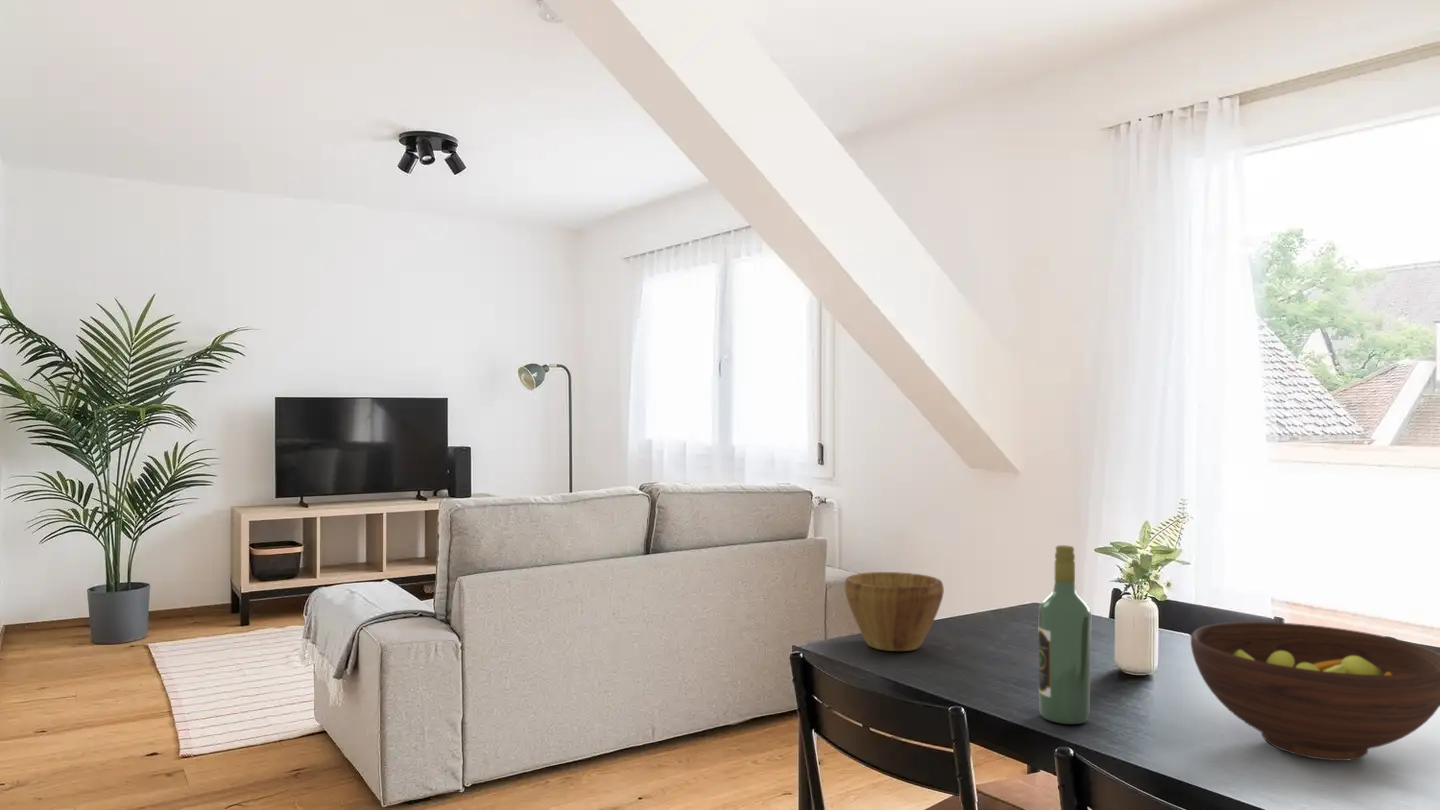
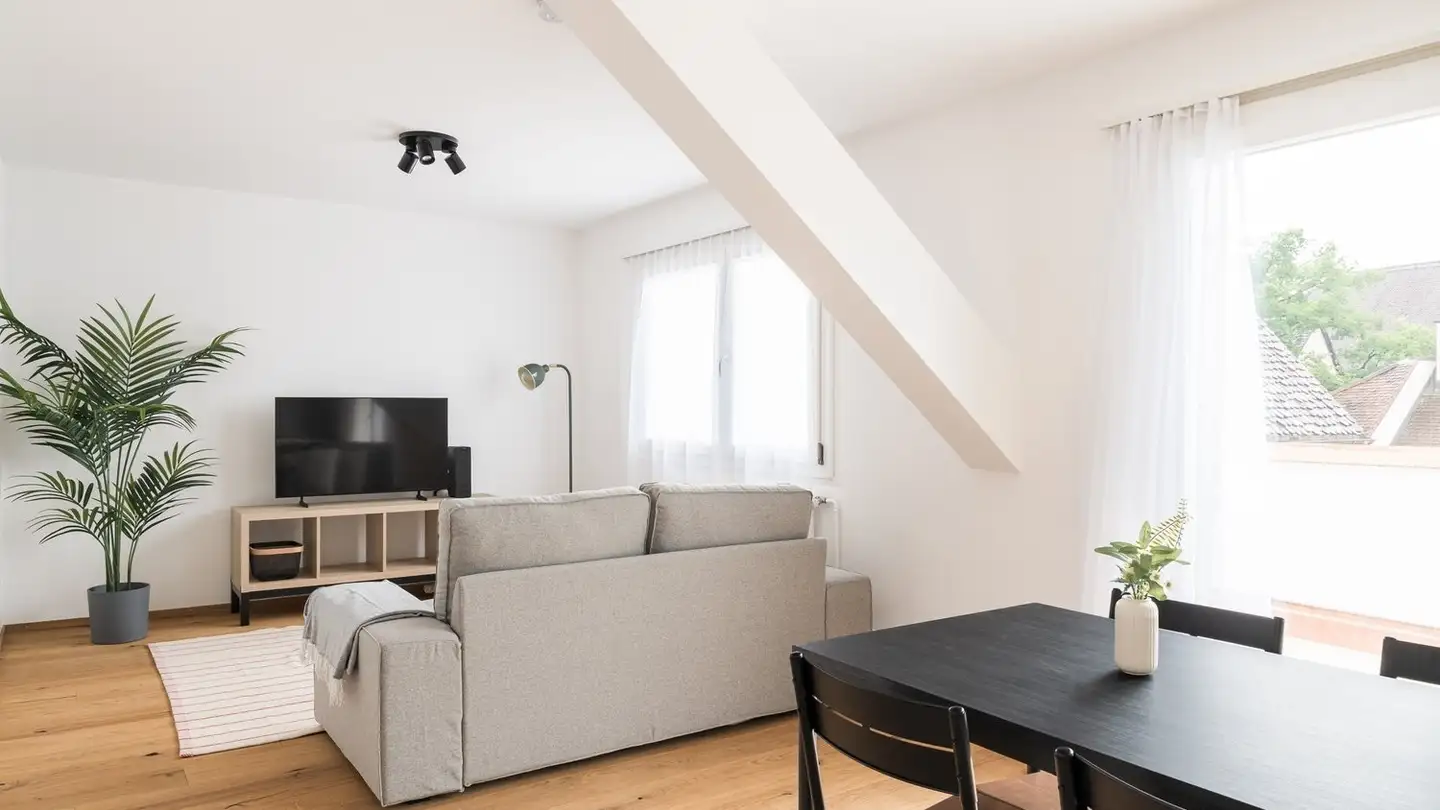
- wine bottle [1038,544,1092,725]
- fruit bowl [1190,621,1440,762]
- bowl [843,571,945,652]
